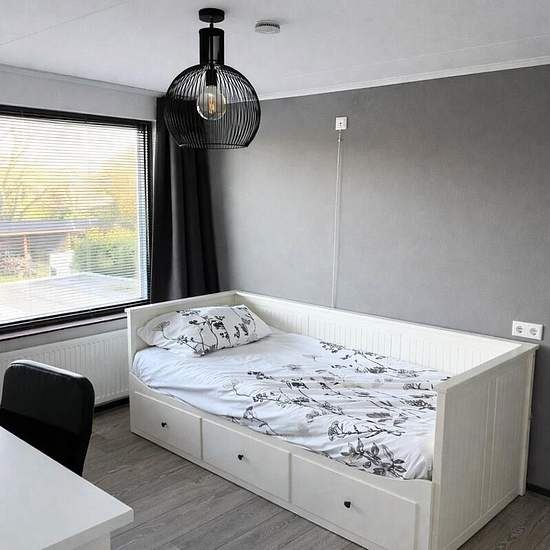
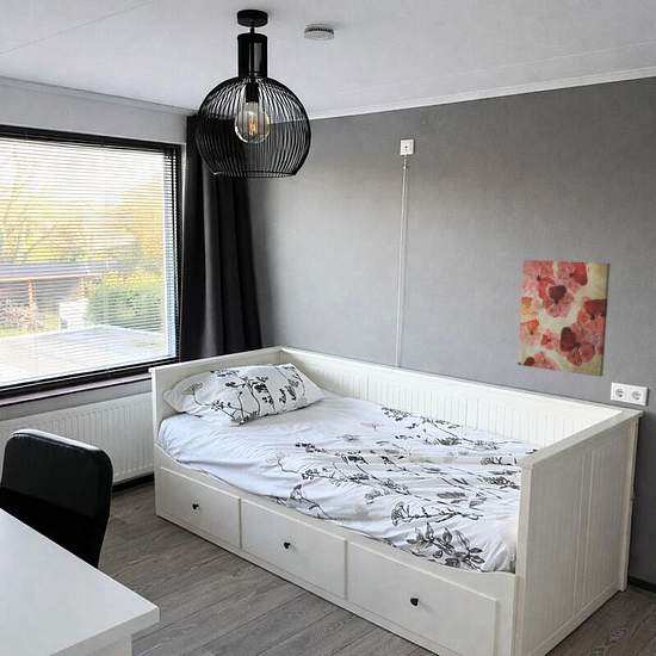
+ wall art [516,259,611,378]
